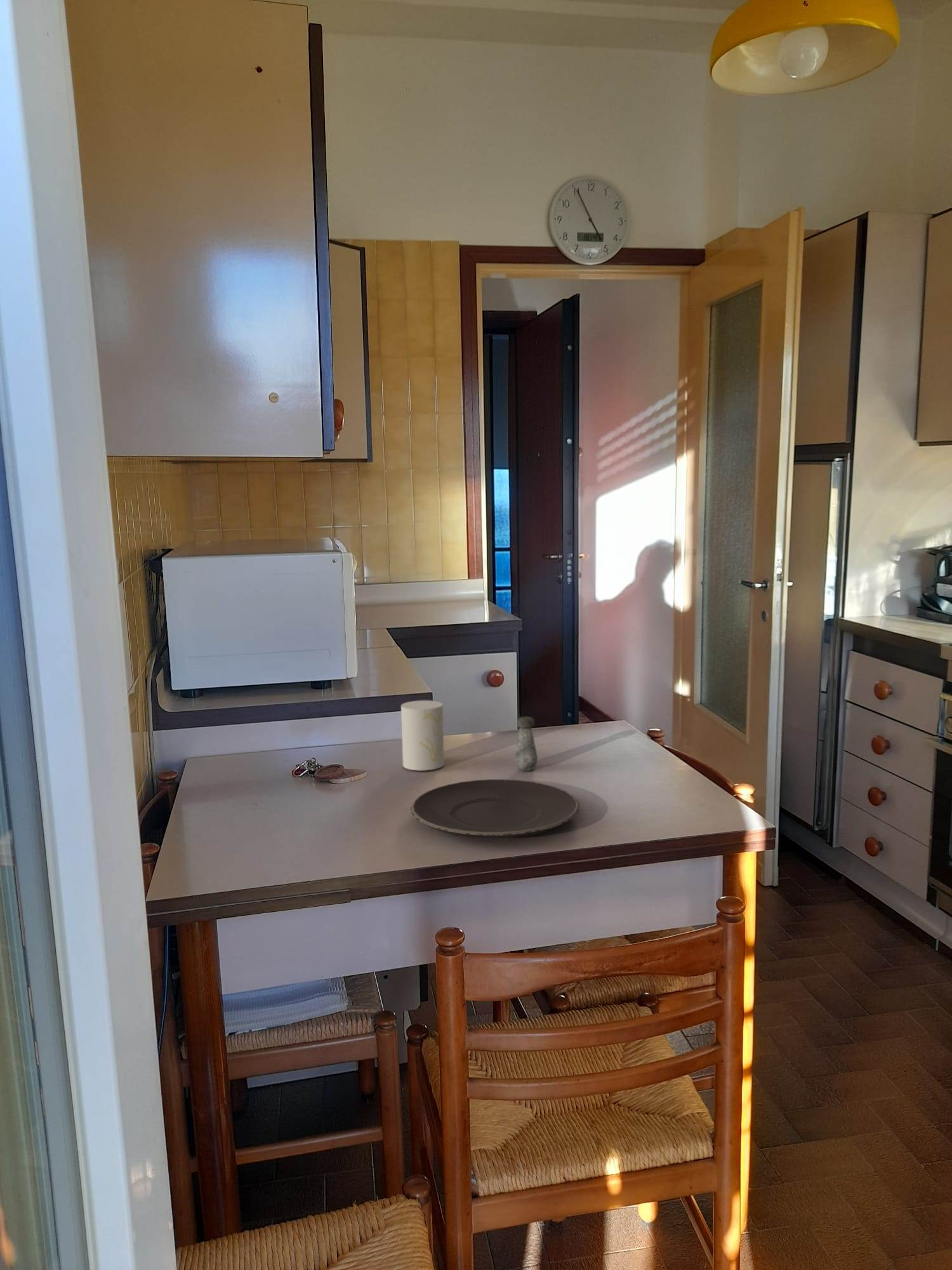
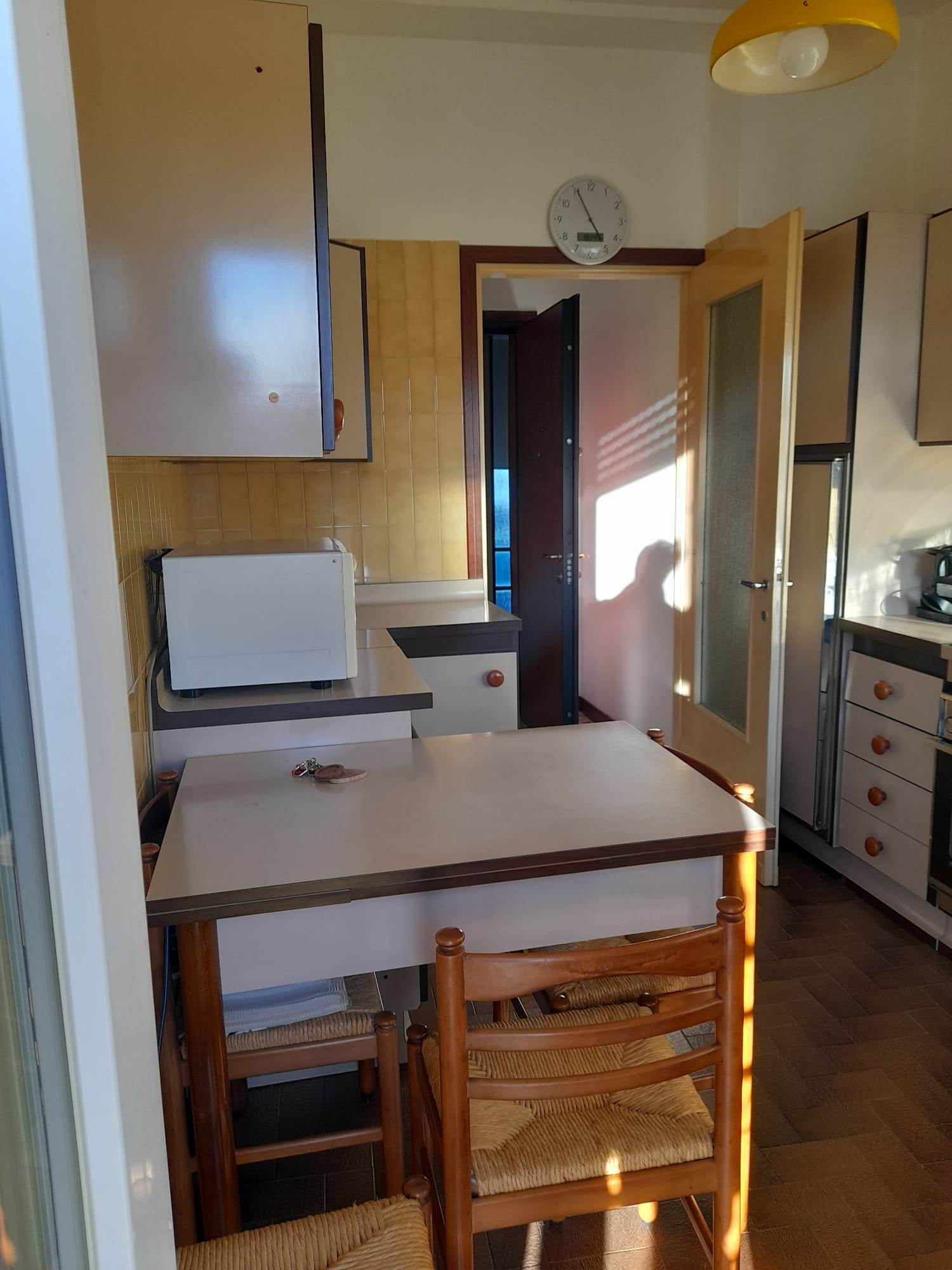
- cup [400,700,445,771]
- plate [410,779,581,839]
- salt shaker [514,716,539,772]
